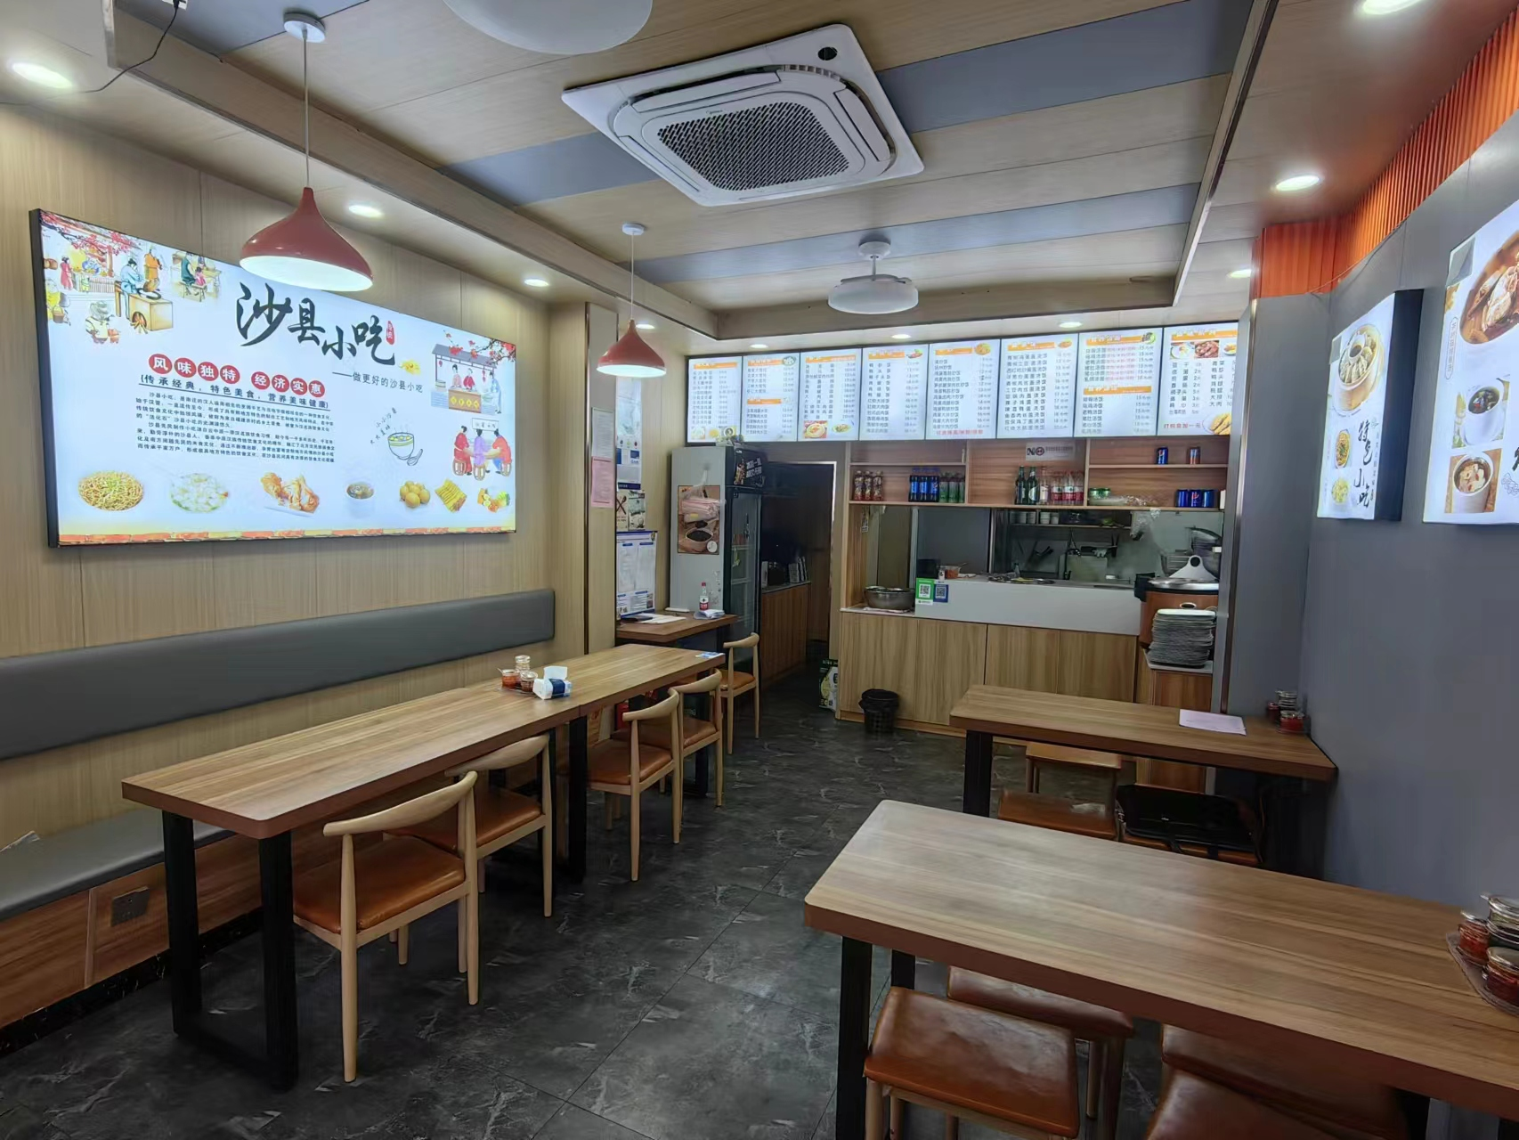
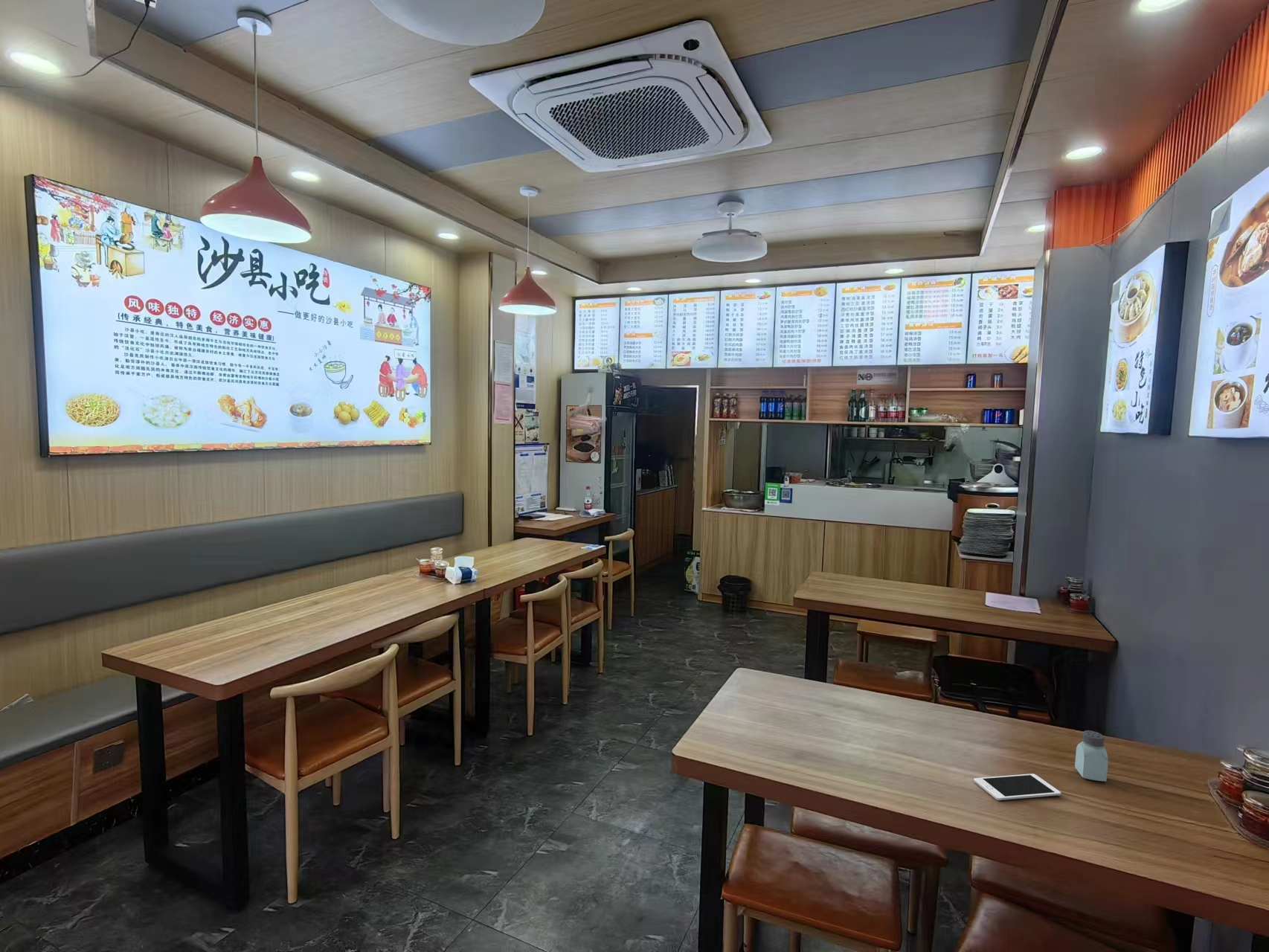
+ cell phone [973,774,1061,801]
+ saltshaker [1074,730,1109,782]
